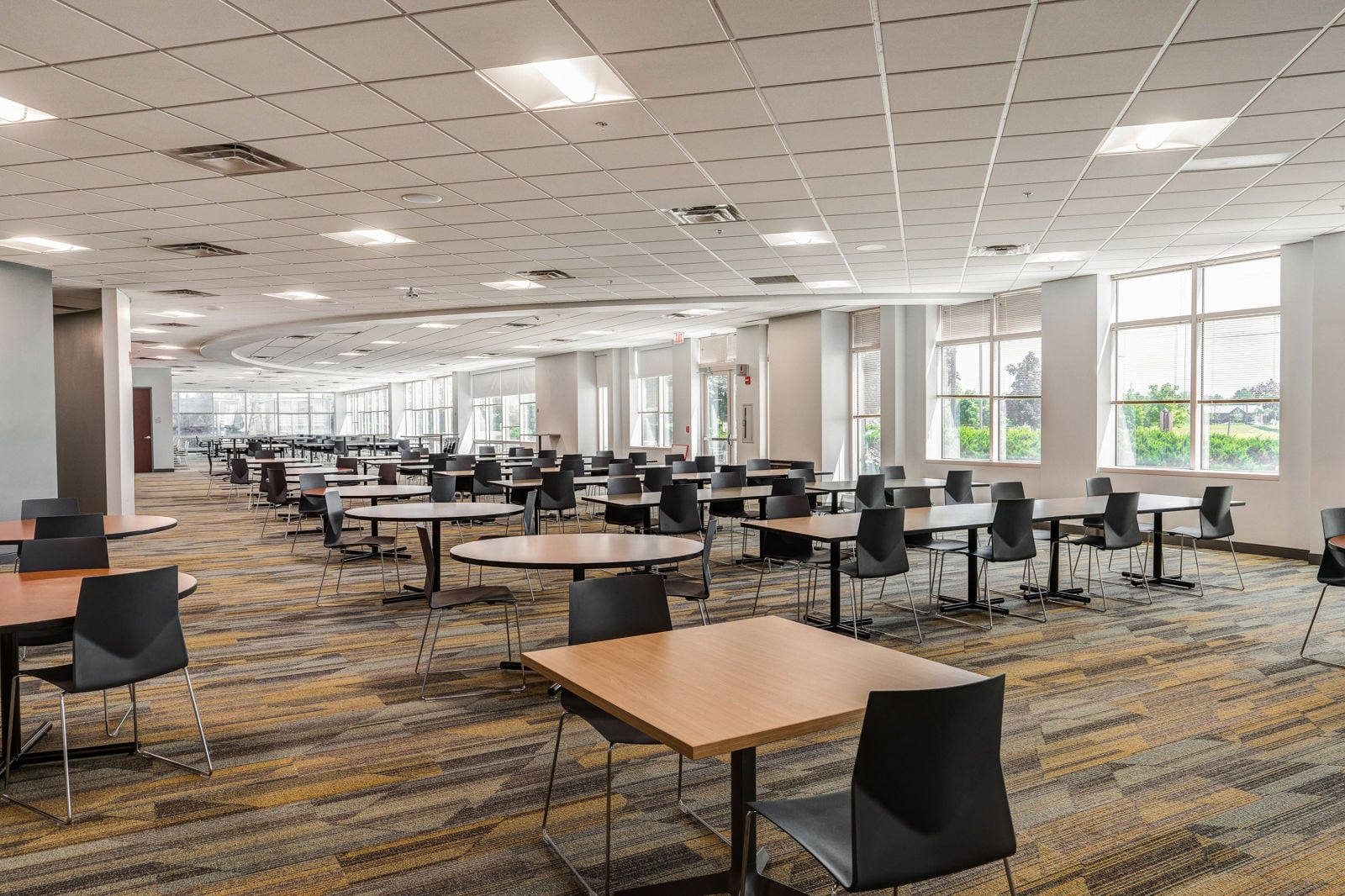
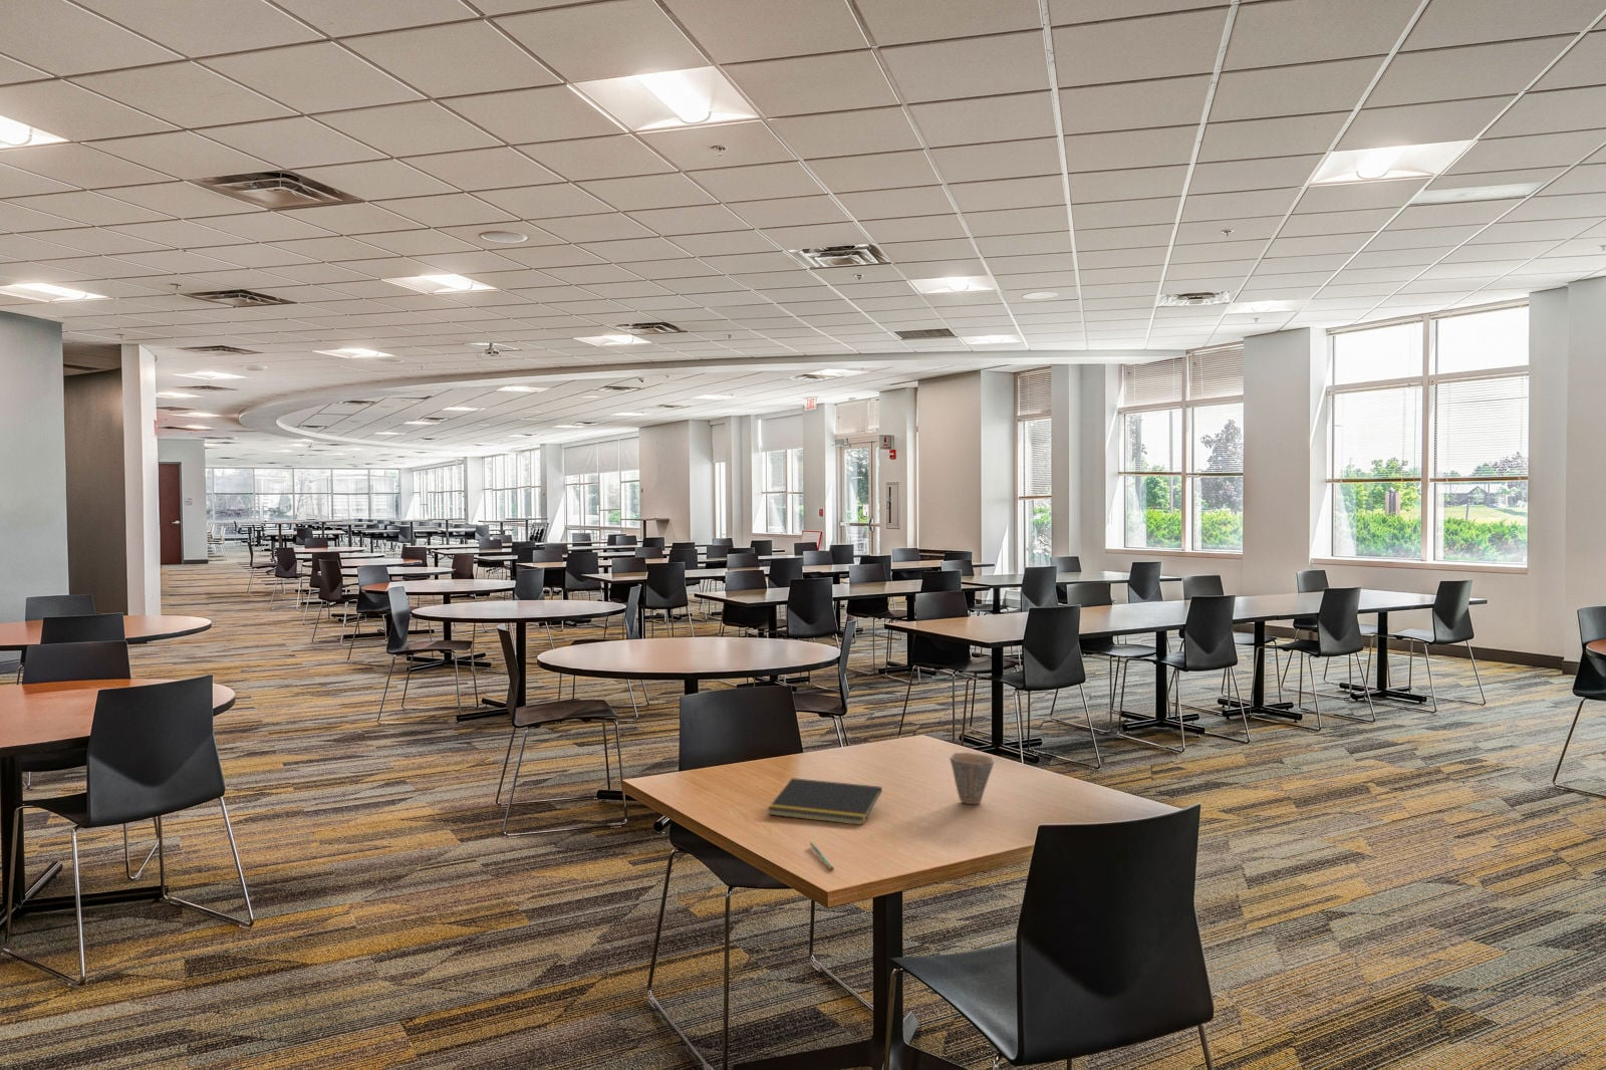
+ pen [810,841,835,872]
+ notepad [765,777,884,826]
+ cup [948,752,995,805]
